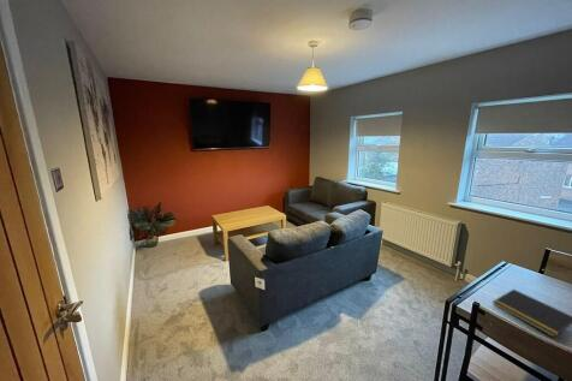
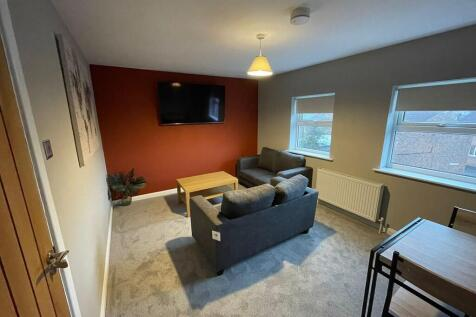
- notepad [491,288,572,338]
